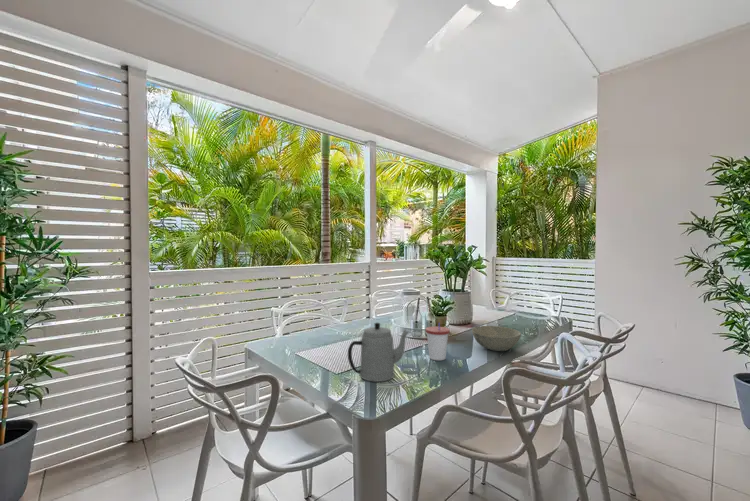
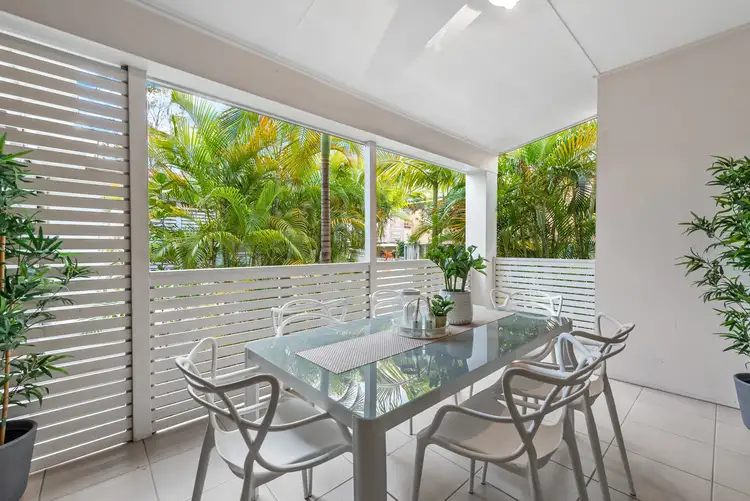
- teapot [347,322,409,383]
- bowl [471,325,522,352]
- cup [425,322,451,361]
